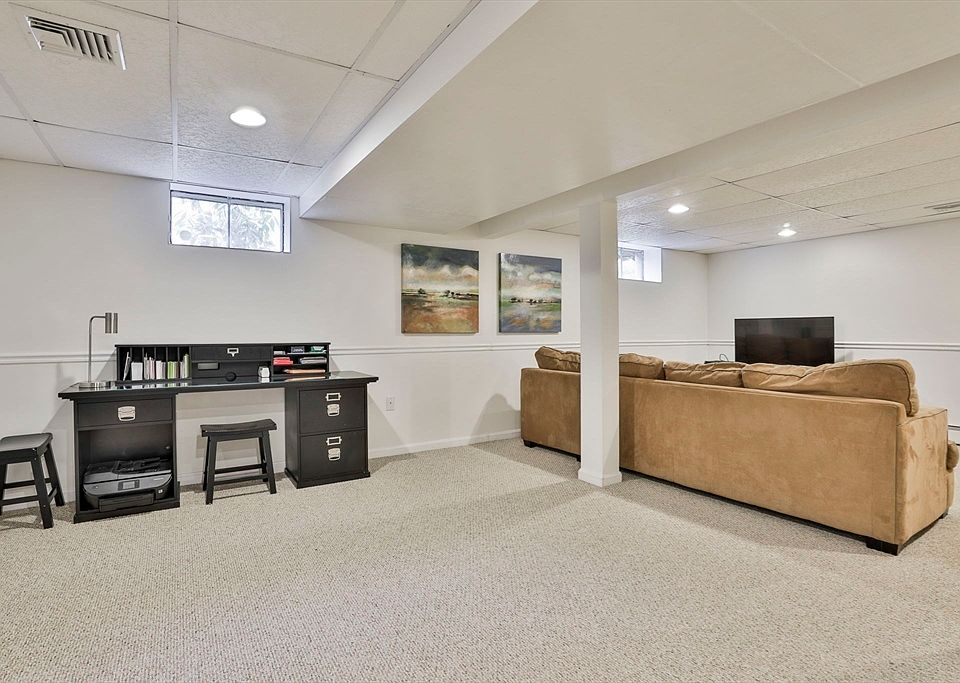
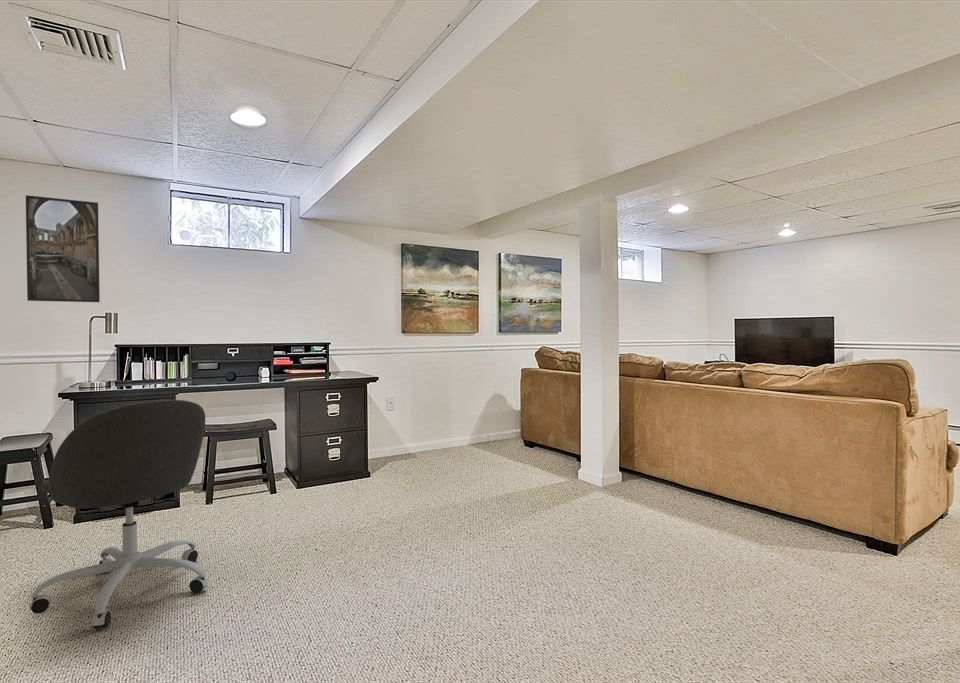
+ office chair [28,399,209,630]
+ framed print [25,194,101,303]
